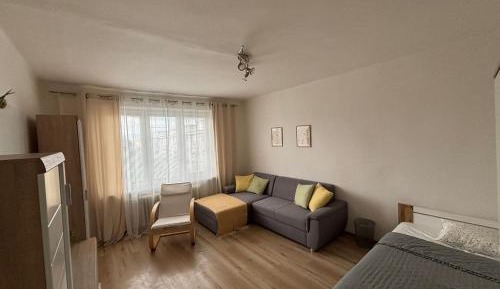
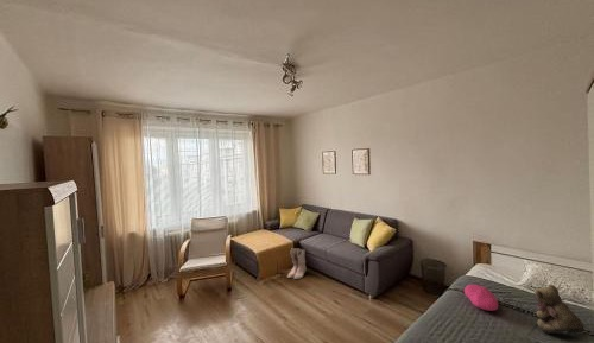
+ boots [286,248,308,280]
+ cushion [463,284,499,312]
+ teddy bear [533,284,586,335]
